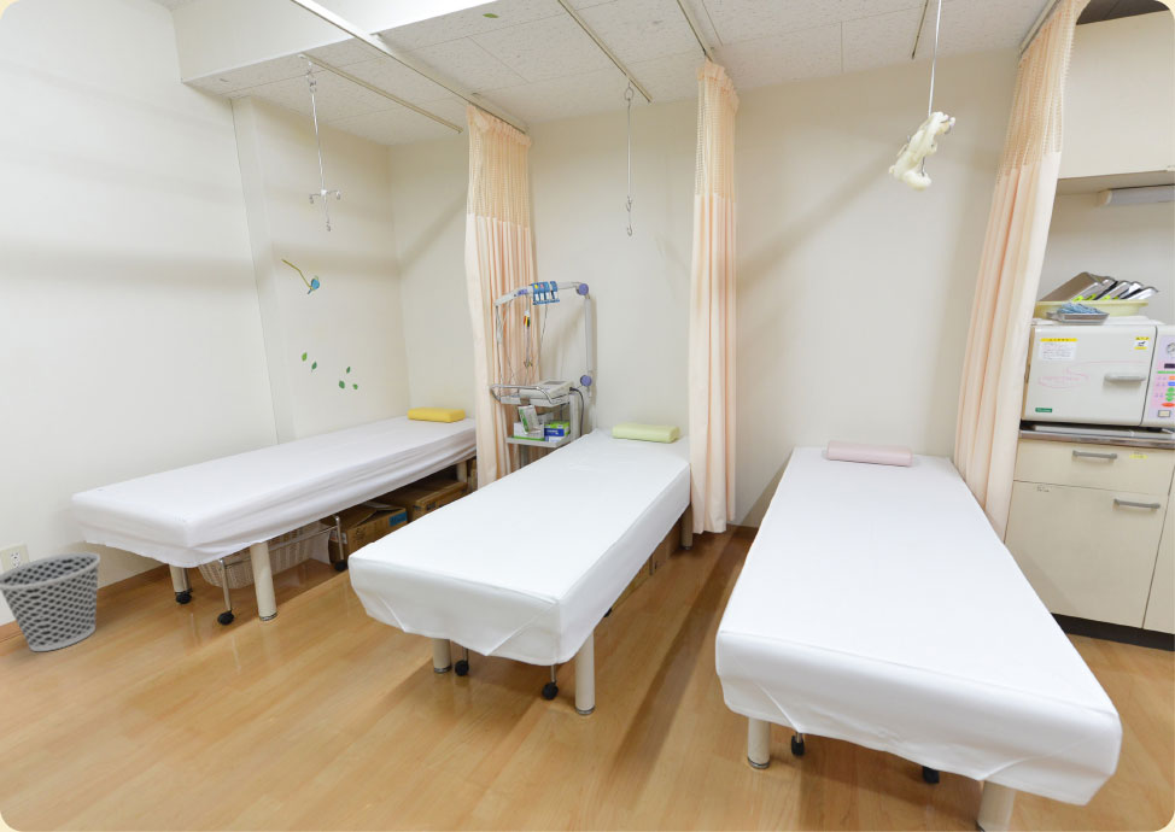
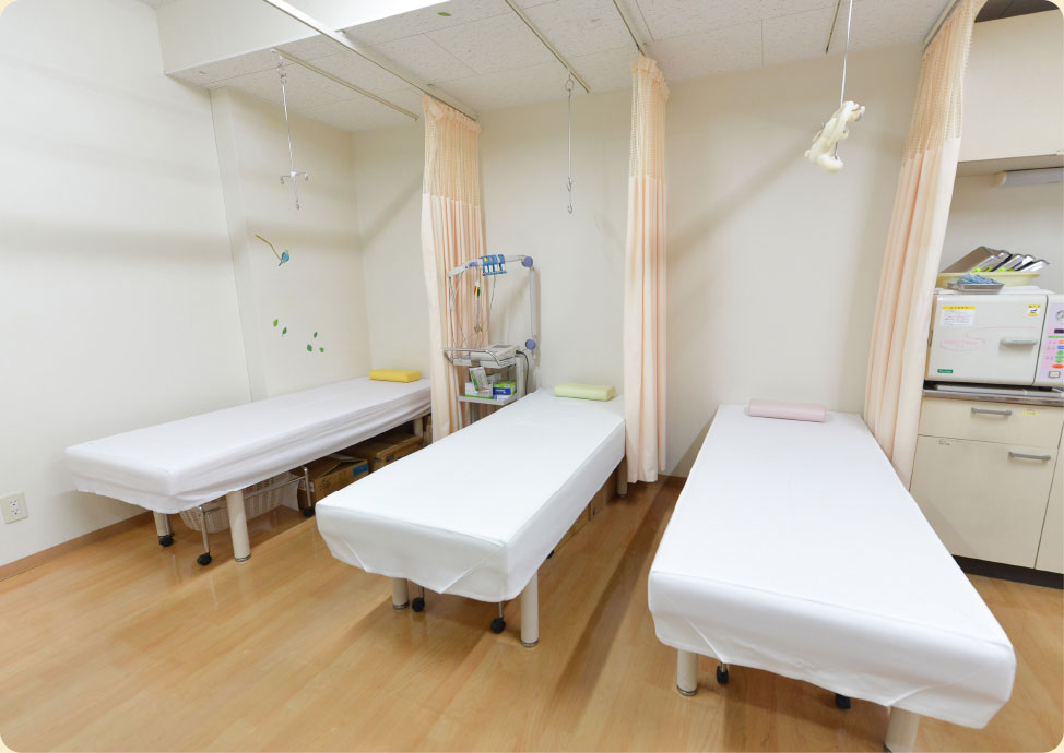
- wastebasket [0,551,101,652]
